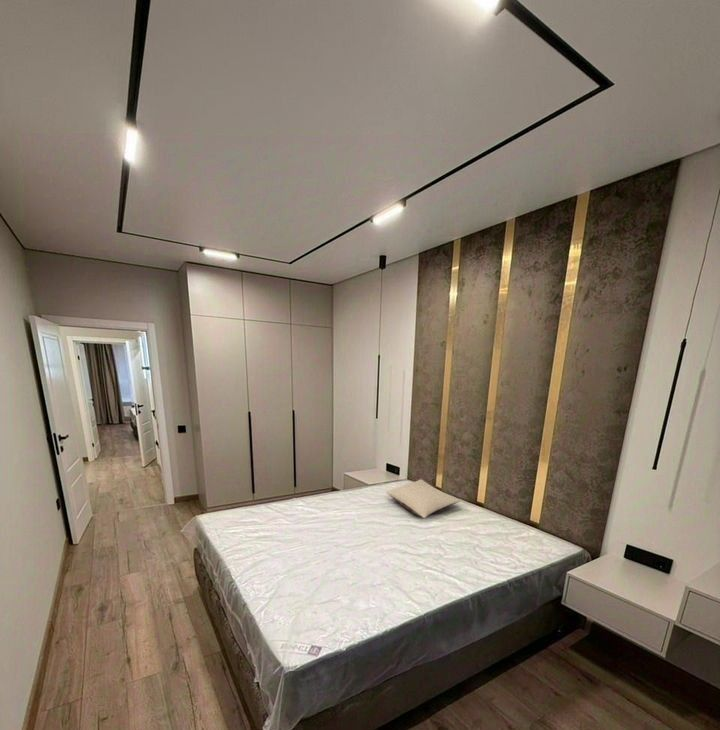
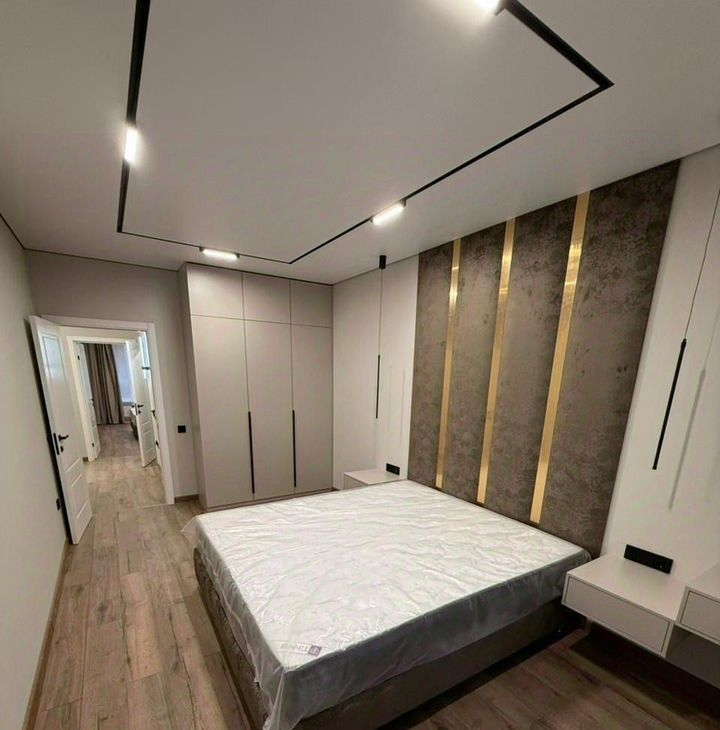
- pillow [385,478,461,519]
